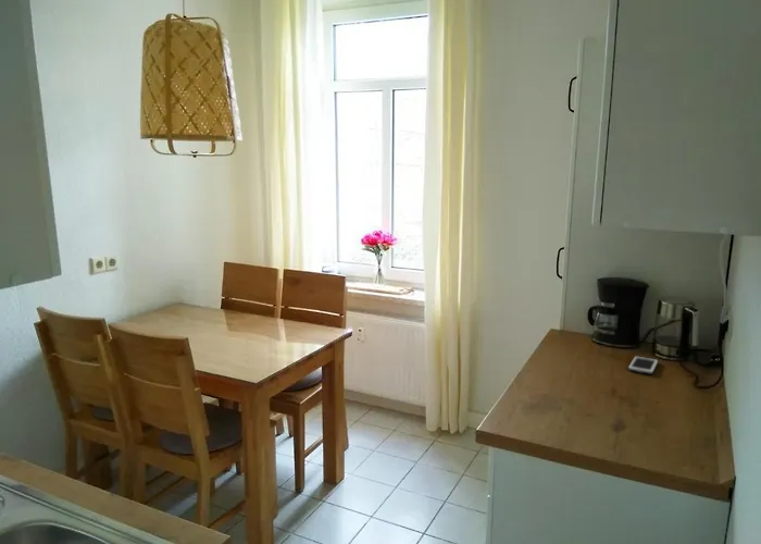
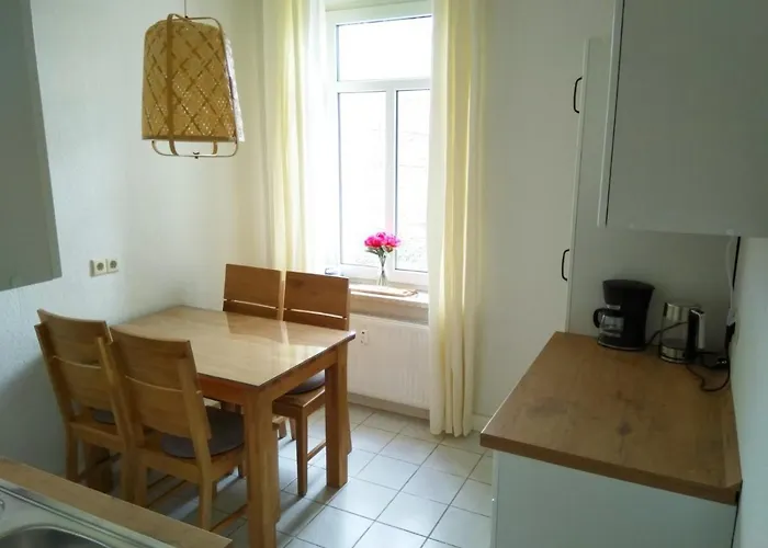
- cell phone [627,355,659,375]
